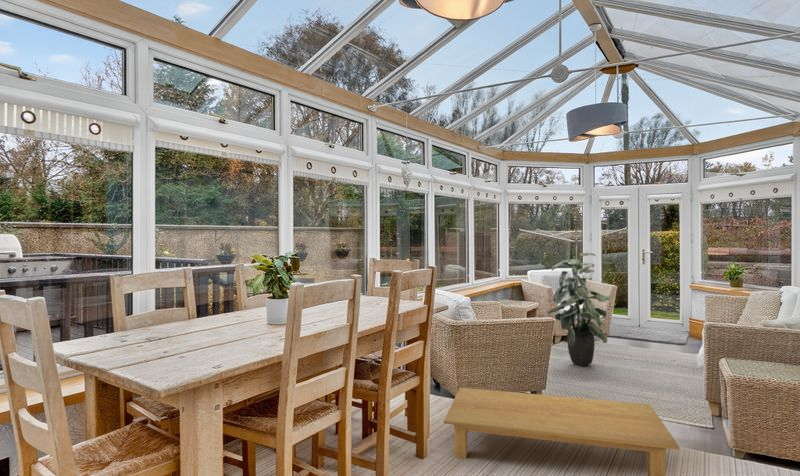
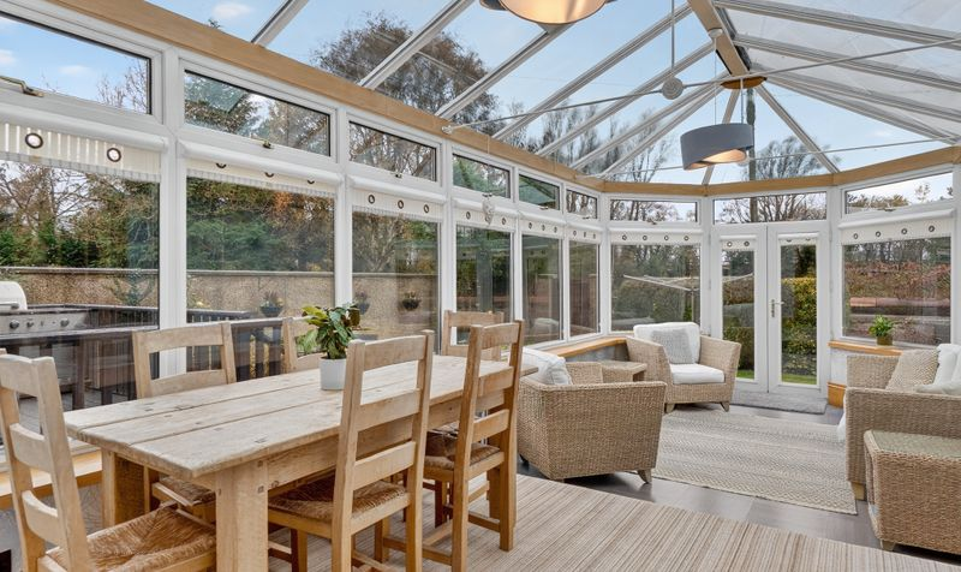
- indoor plant [546,252,613,368]
- coffee table [443,387,680,476]
